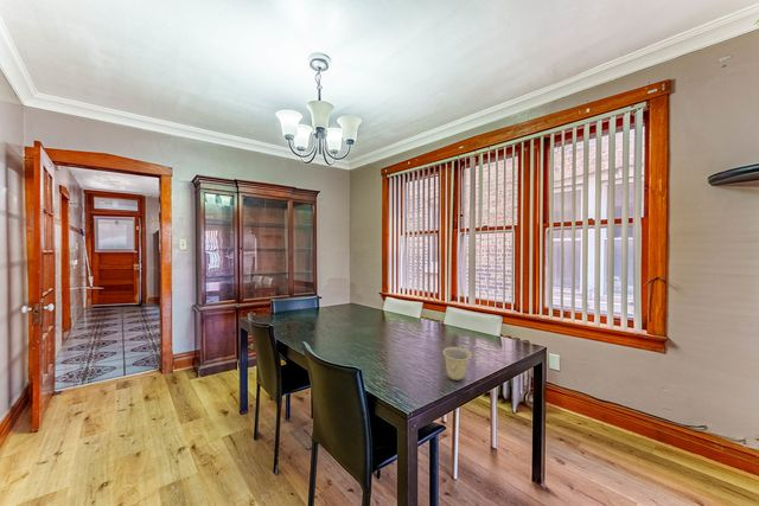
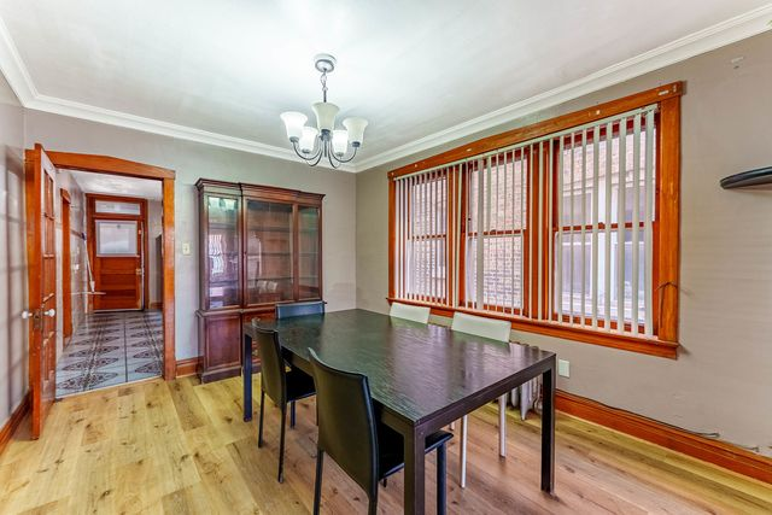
- cup [442,346,473,382]
